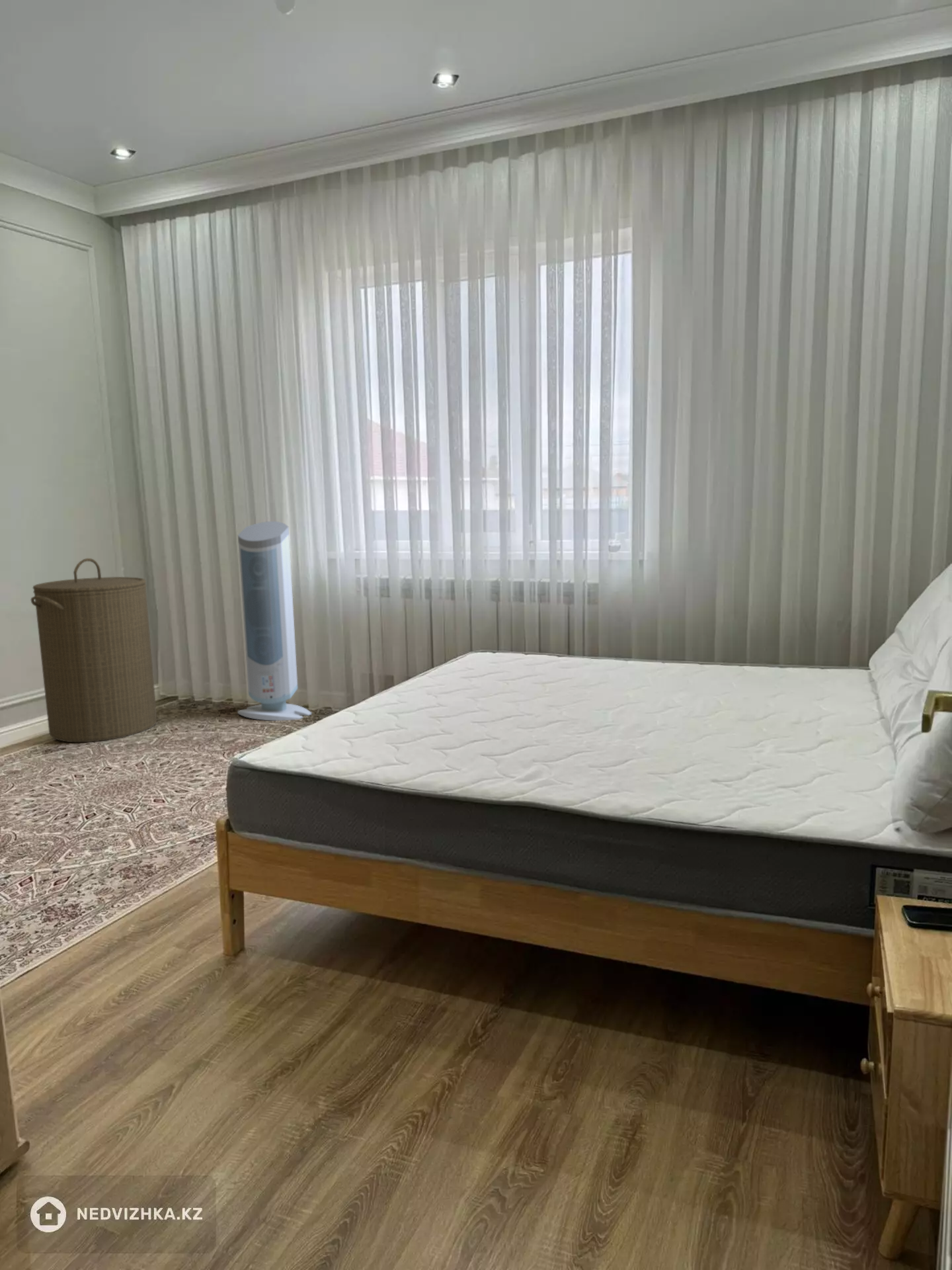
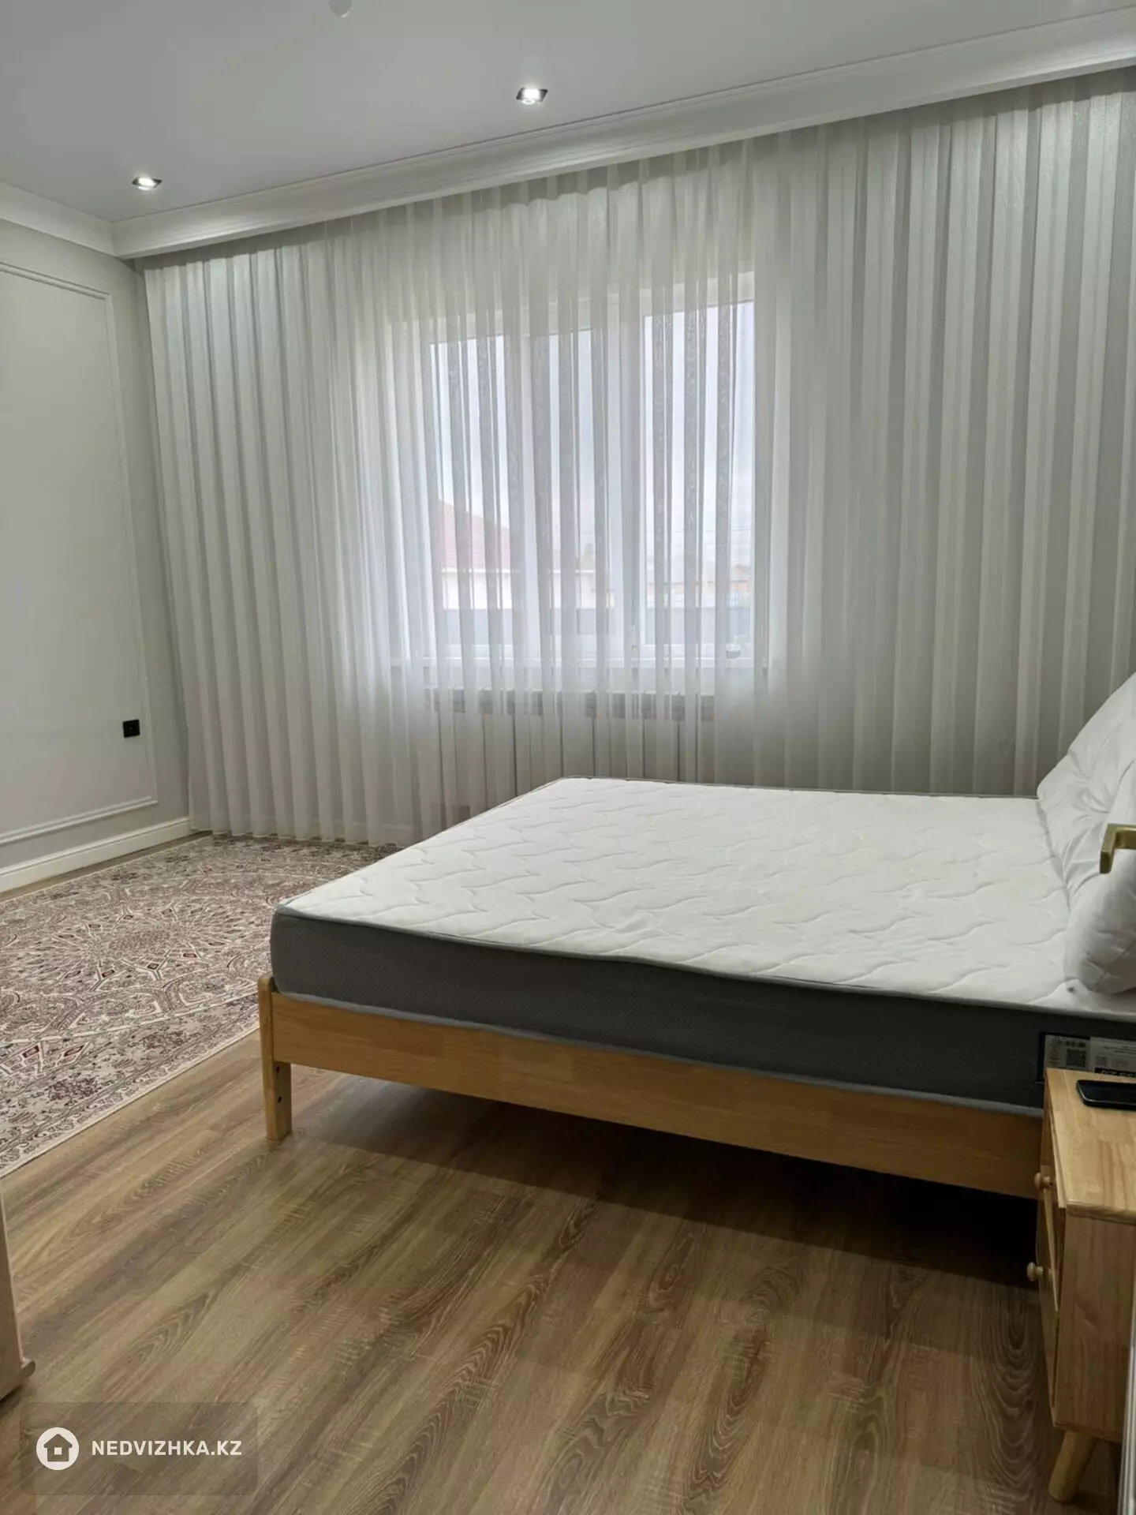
- laundry hamper [30,558,158,743]
- air purifier [237,521,312,721]
